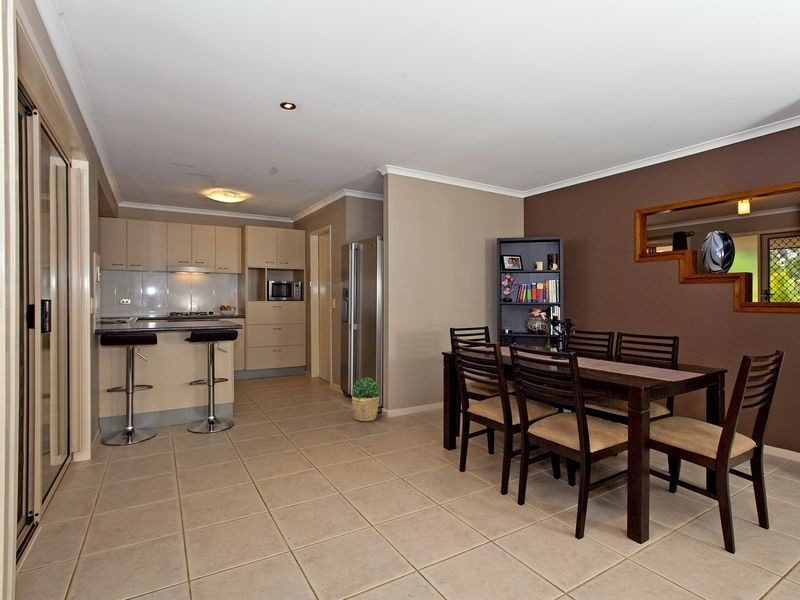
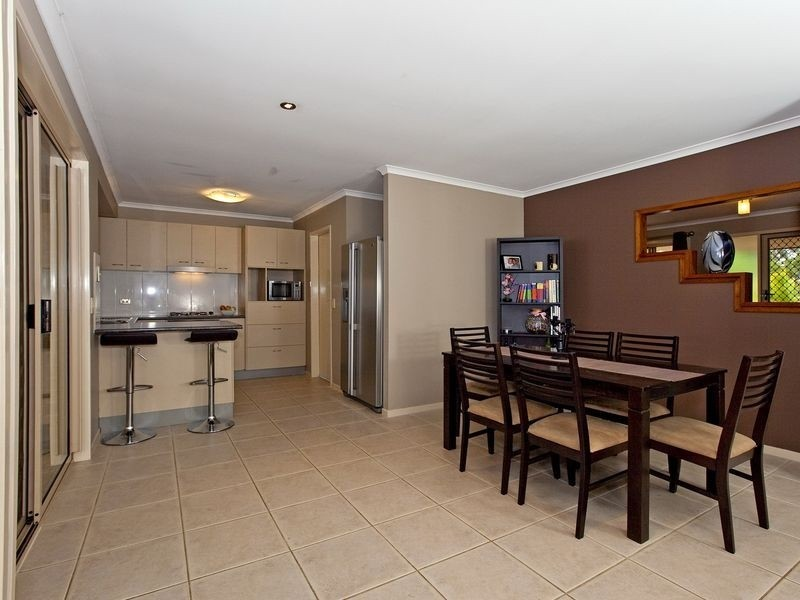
- potted plant [351,377,381,422]
